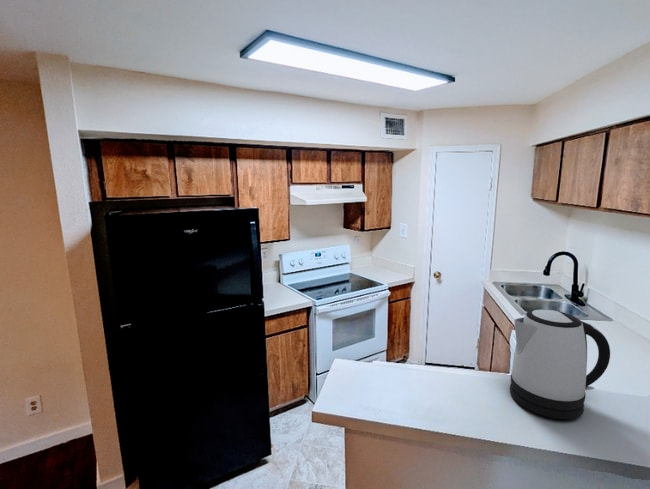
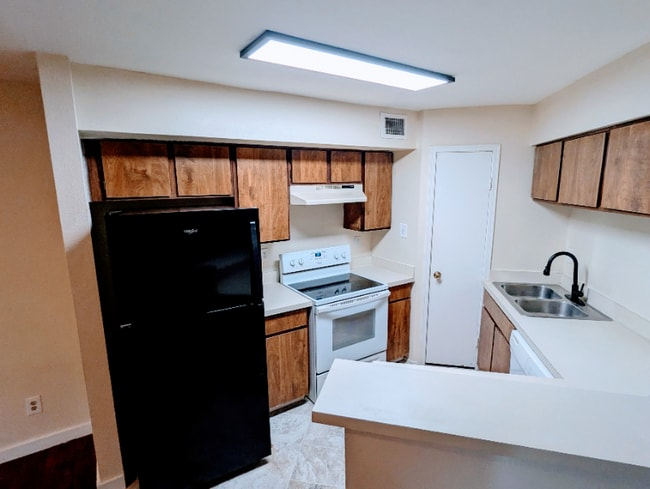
- kettle [509,308,611,420]
